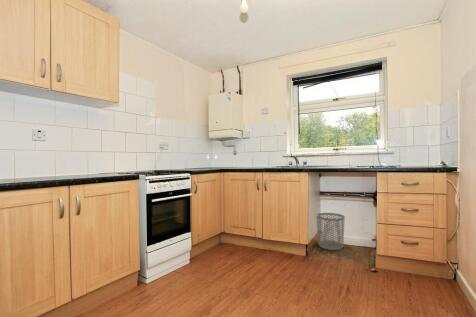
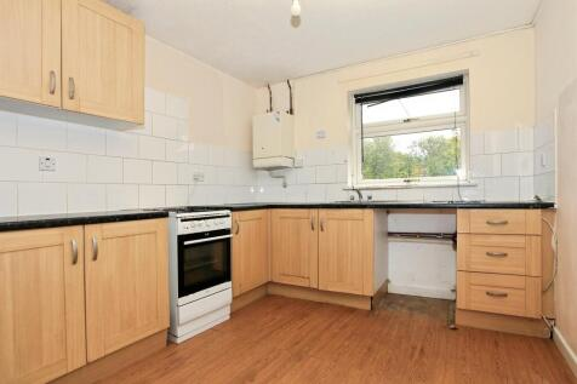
- waste bin [316,212,345,251]
